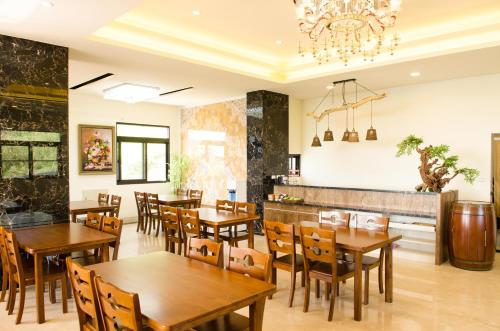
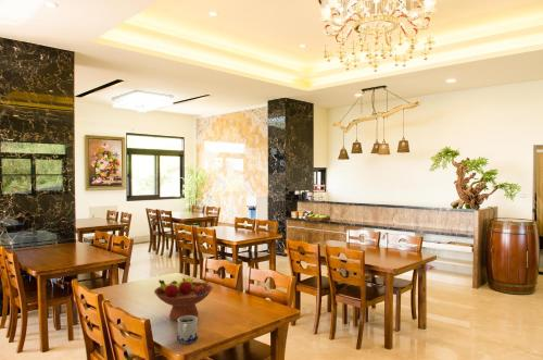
+ mug [176,315,199,345]
+ fruit bowl [153,276,214,322]
